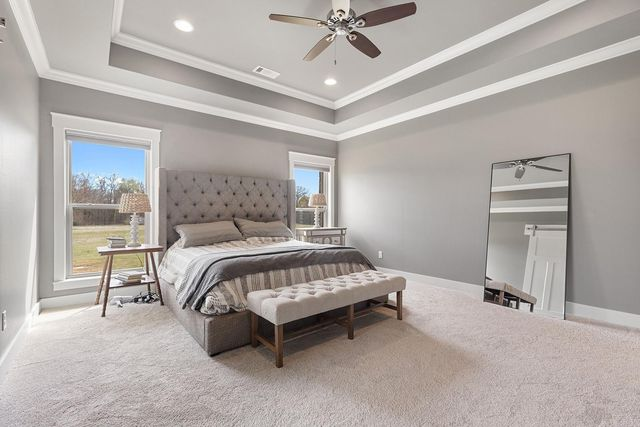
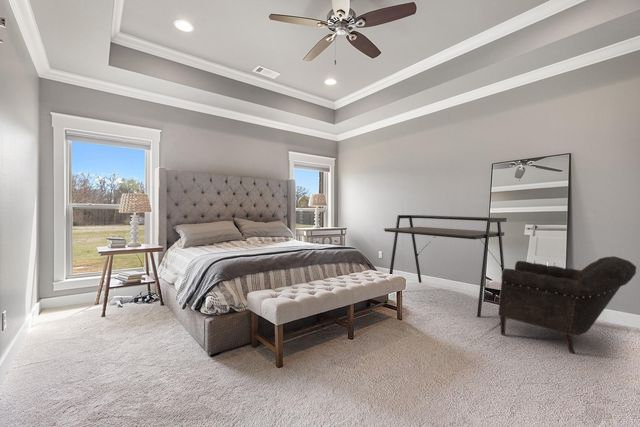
+ desk [383,214,508,318]
+ armchair [497,255,637,355]
